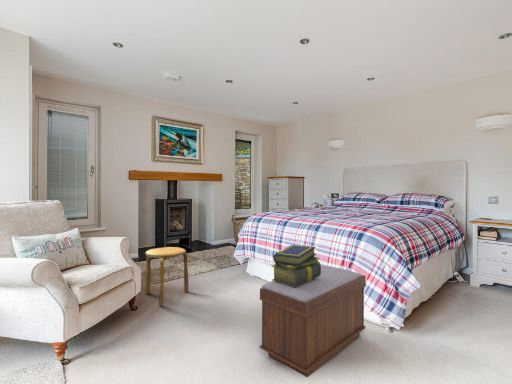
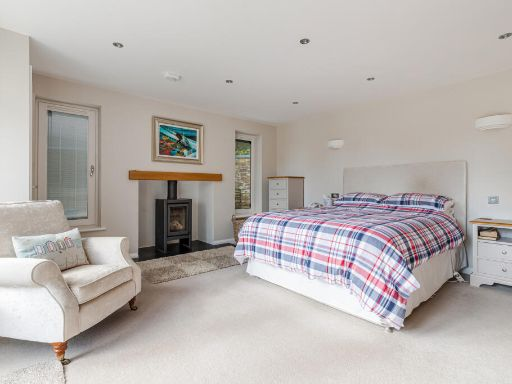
- stack of books [271,244,321,287]
- stool [144,246,189,307]
- bench [259,264,367,378]
